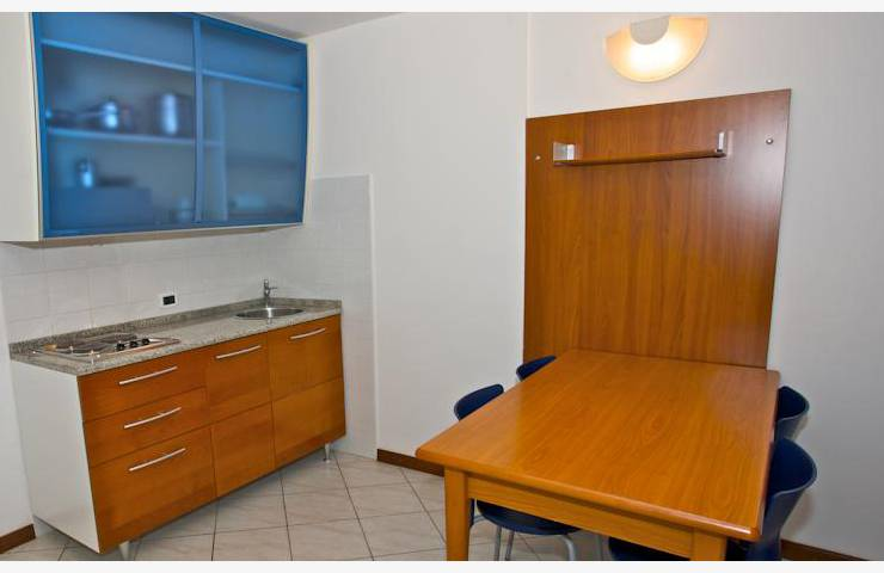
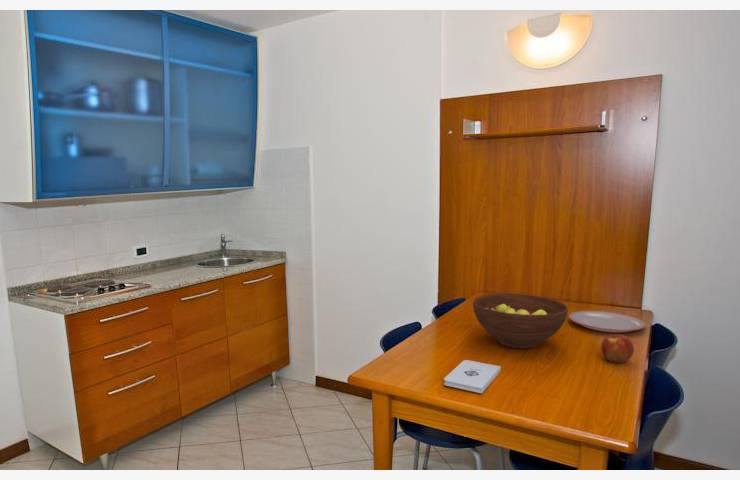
+ apple [600,332,635,364]
+ fruit bowl [472,292,569,350]
+ plate [568,310,647,333]
+ notepad [443,359,502,394]
